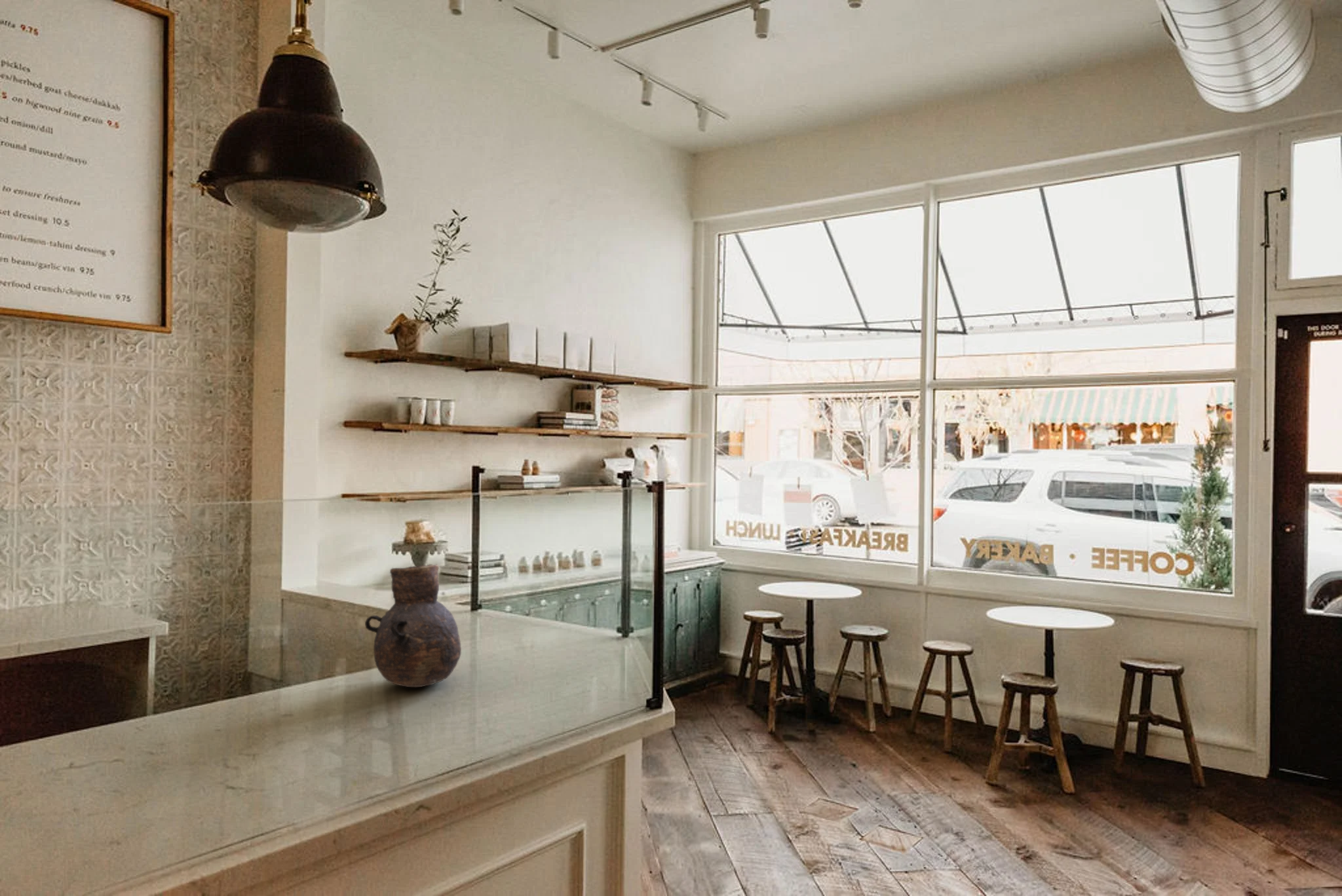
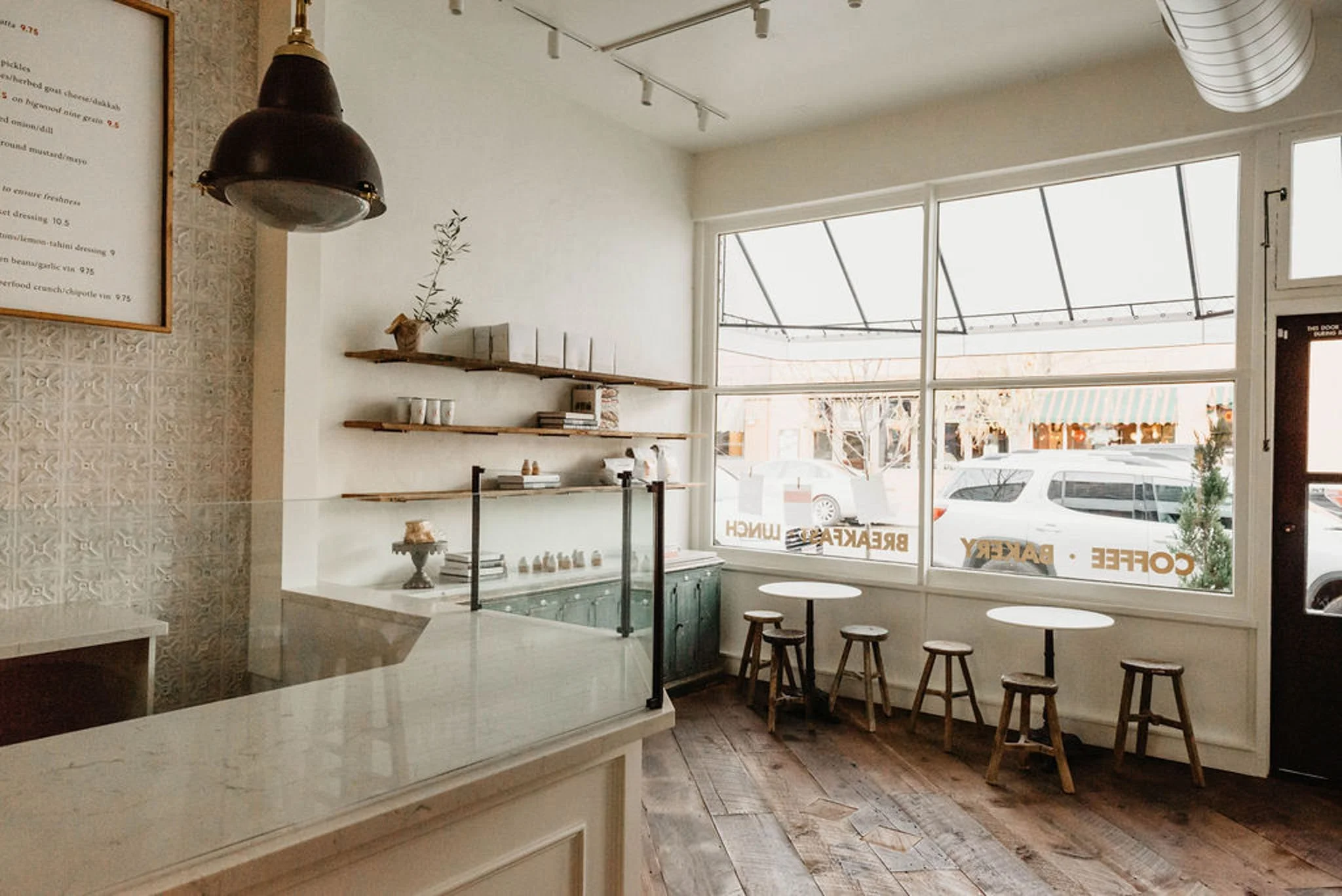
- vase [364,564,462,688]
